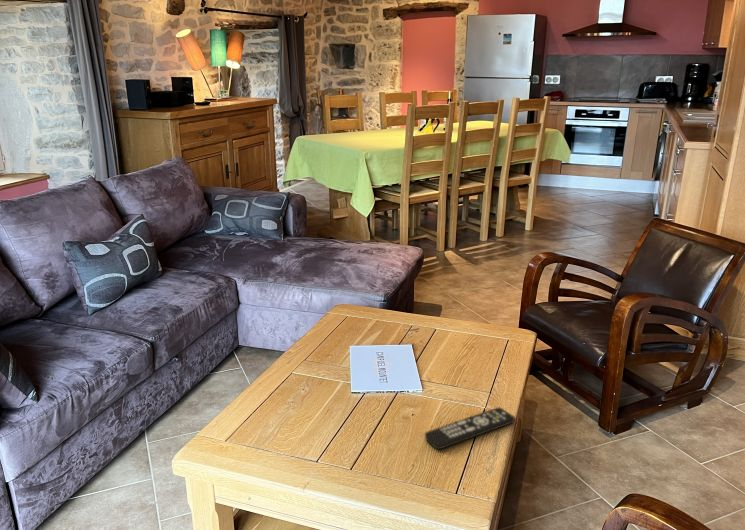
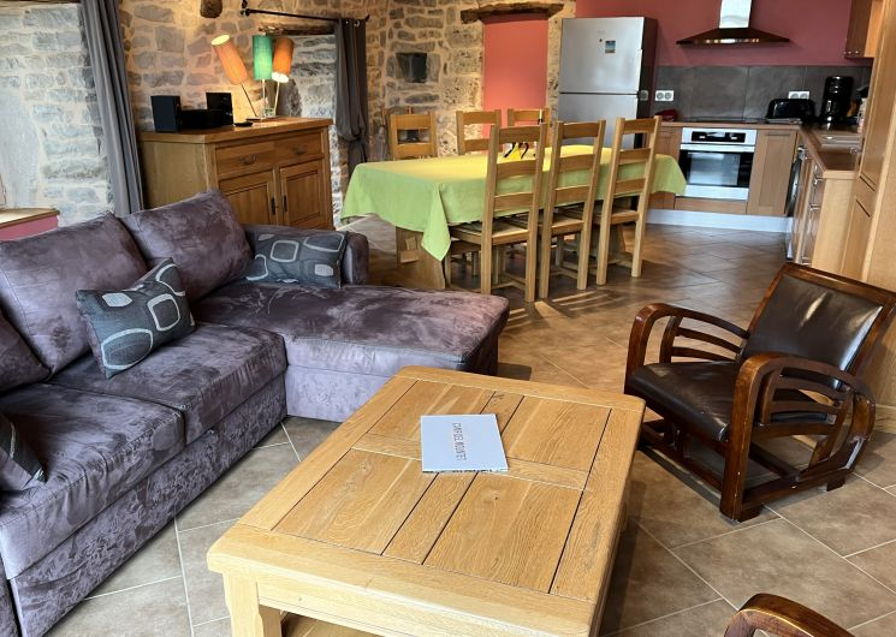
- remote control [424,406,516,451]
